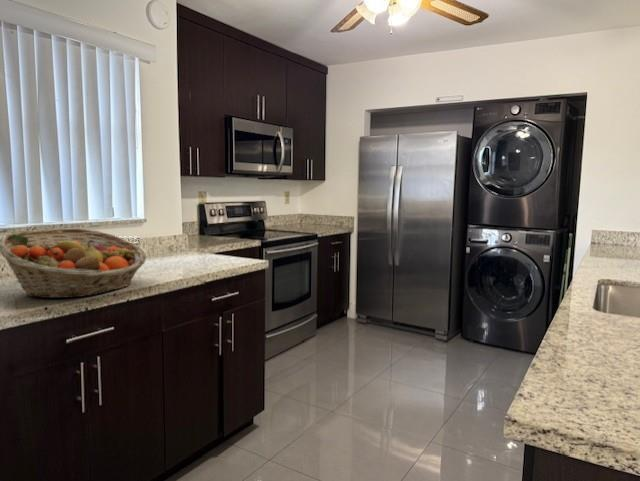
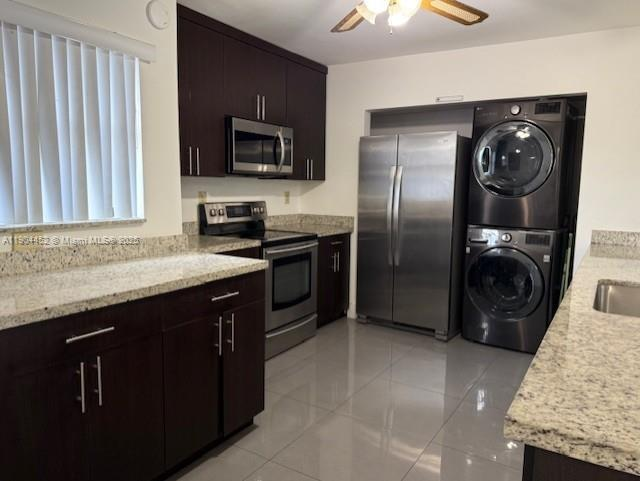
- fruit basket [0,227,148,299]
